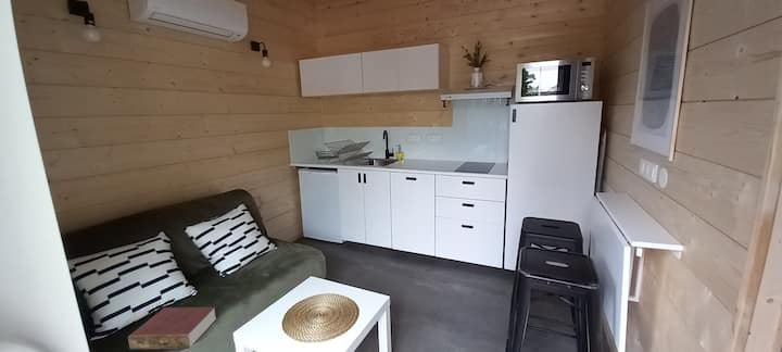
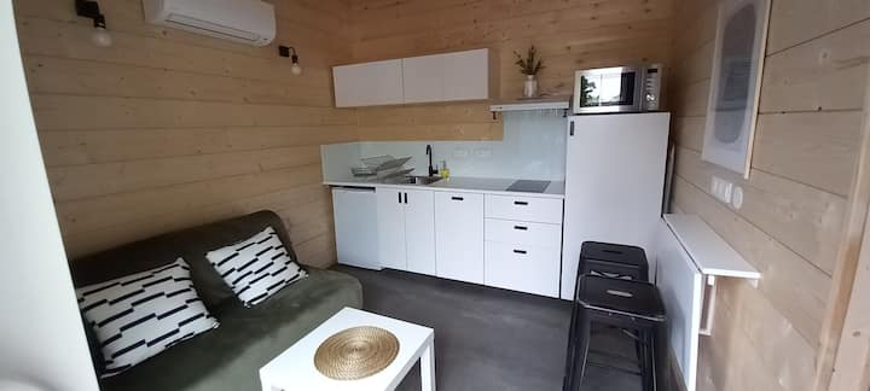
- book [127,306,217,351]
